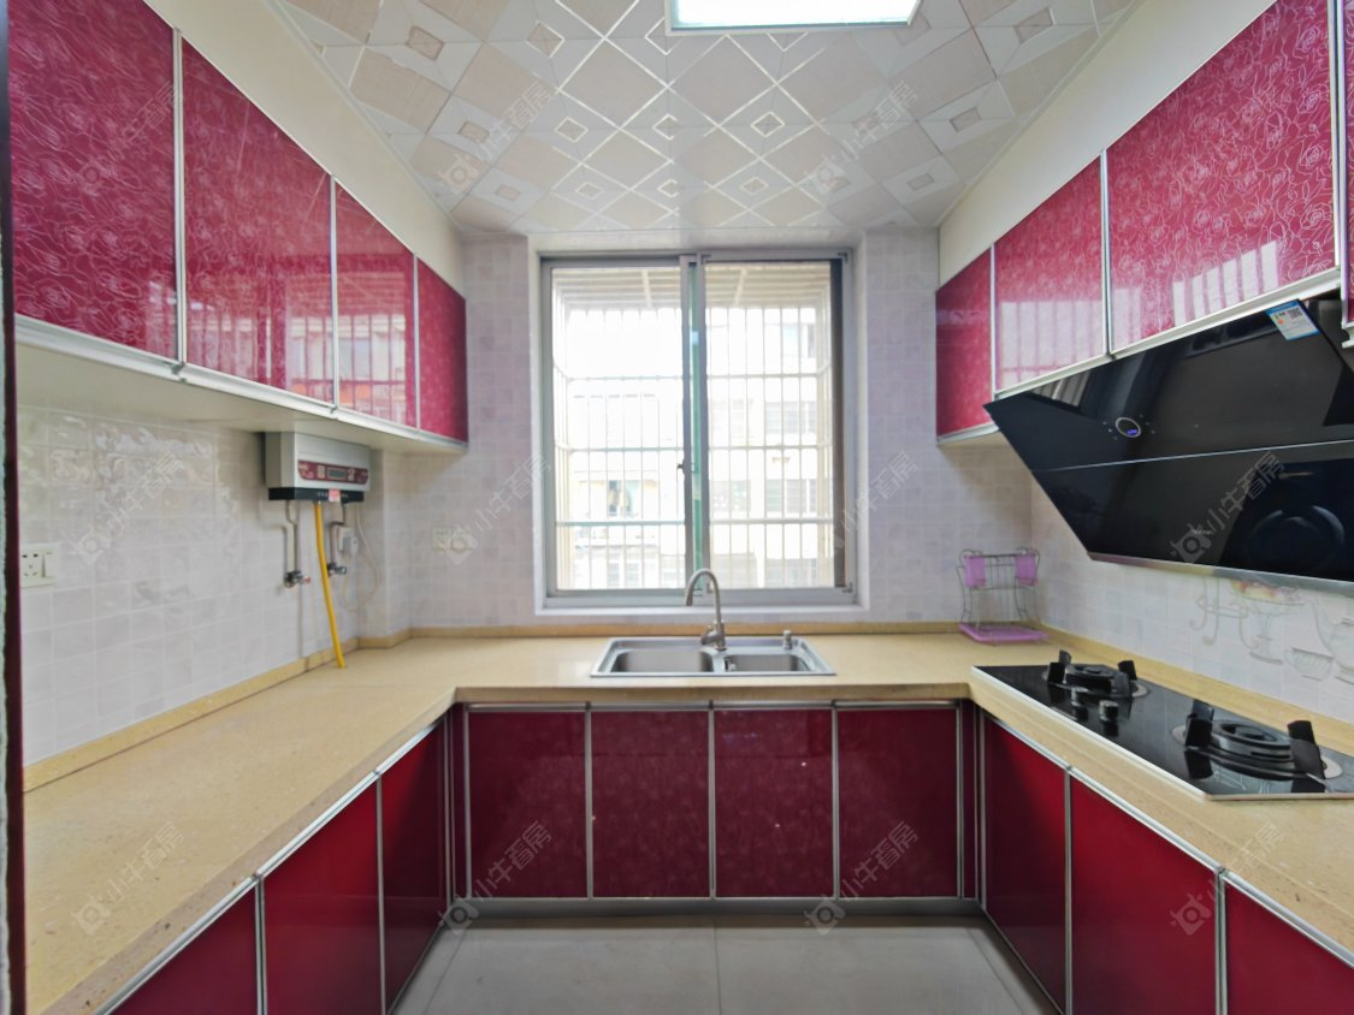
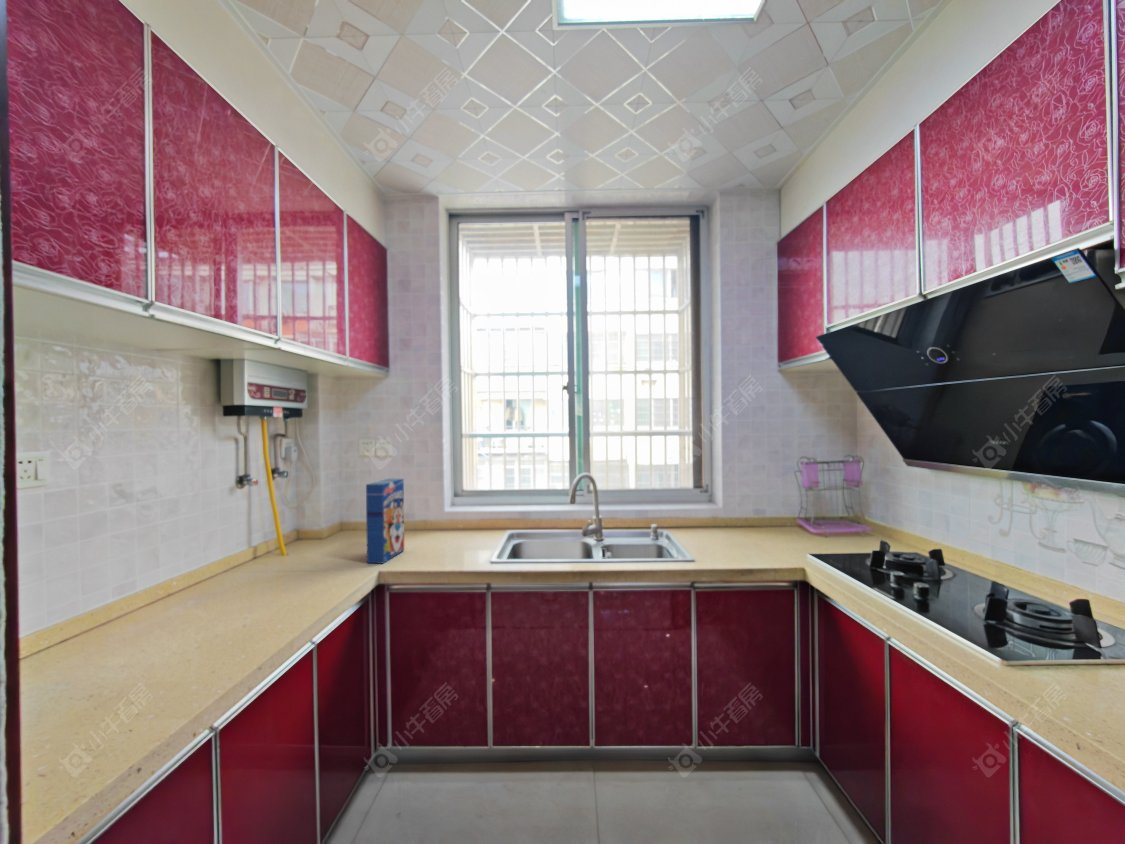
+ cereal box [365,478,405,565]
